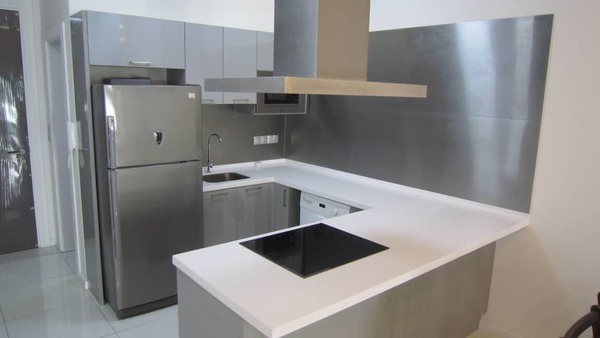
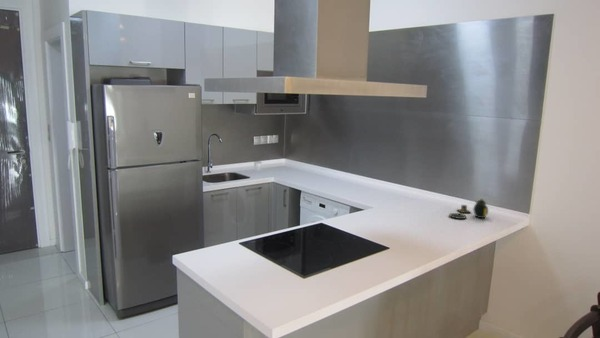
+ teapot [448,197,489,220]
